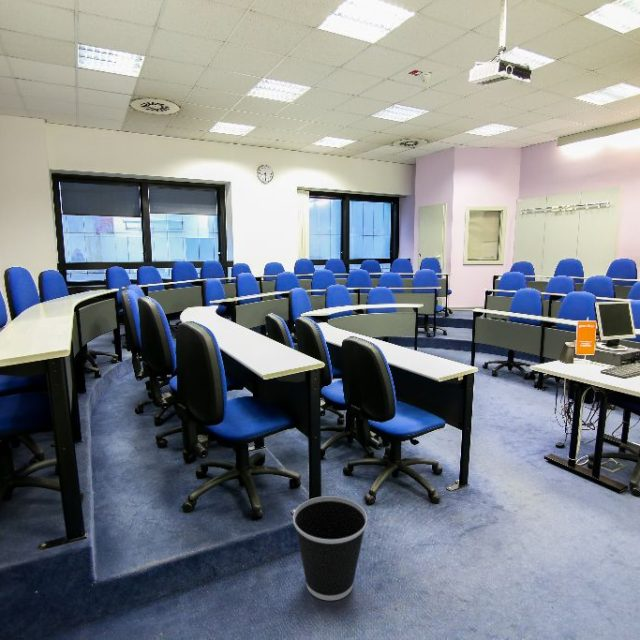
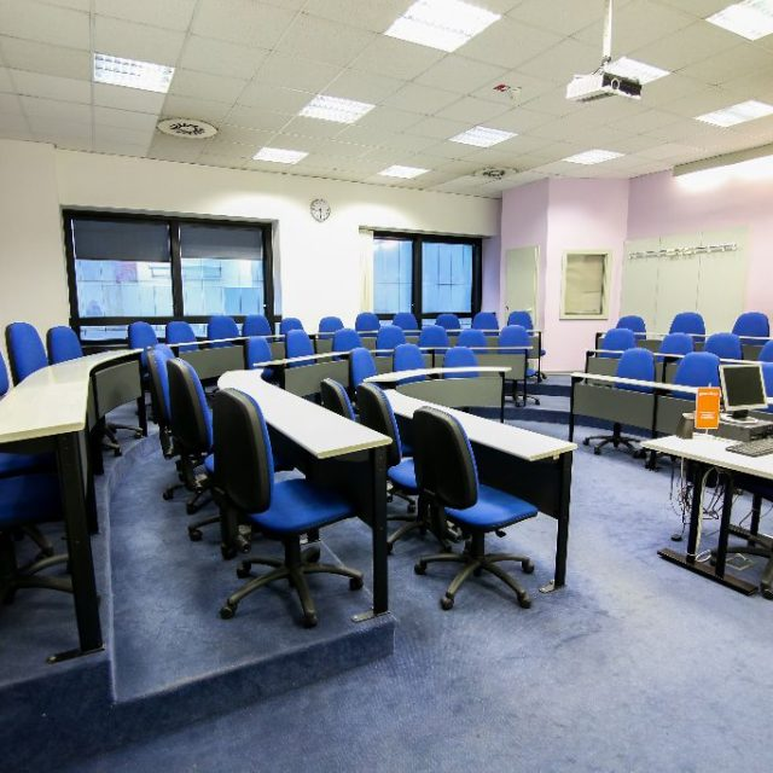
- wastebasket [292,495,368,601]
